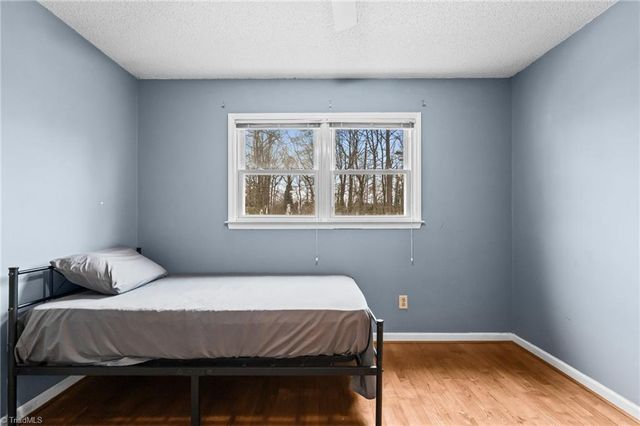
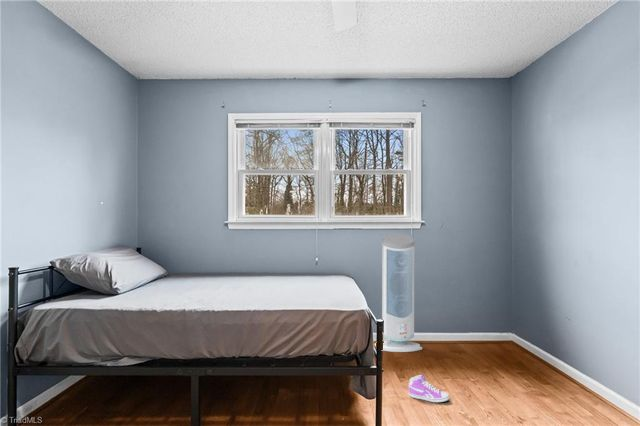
+ sneaker [408,374,450,403]
+ air purifier [373,232,423,353]
